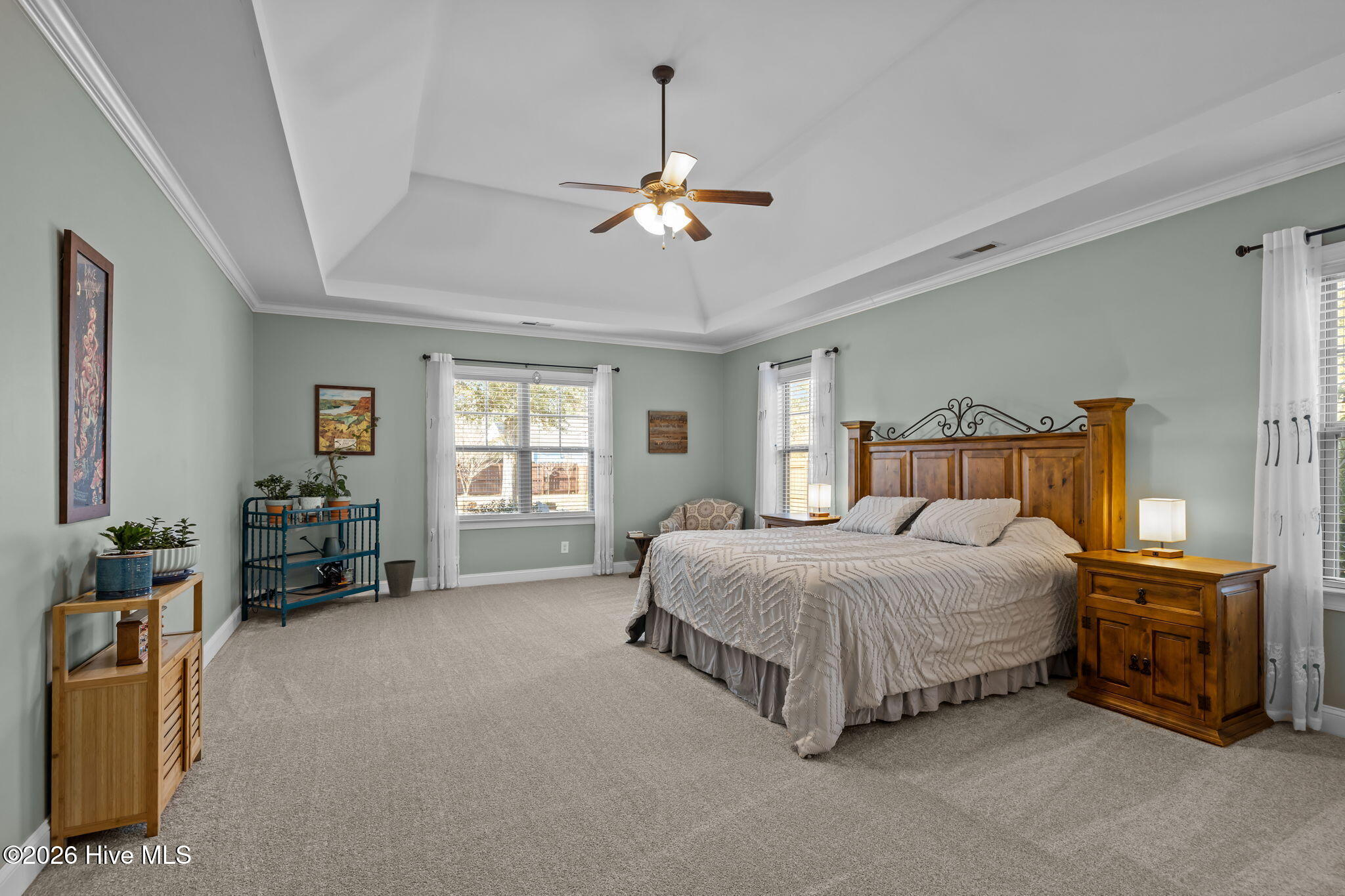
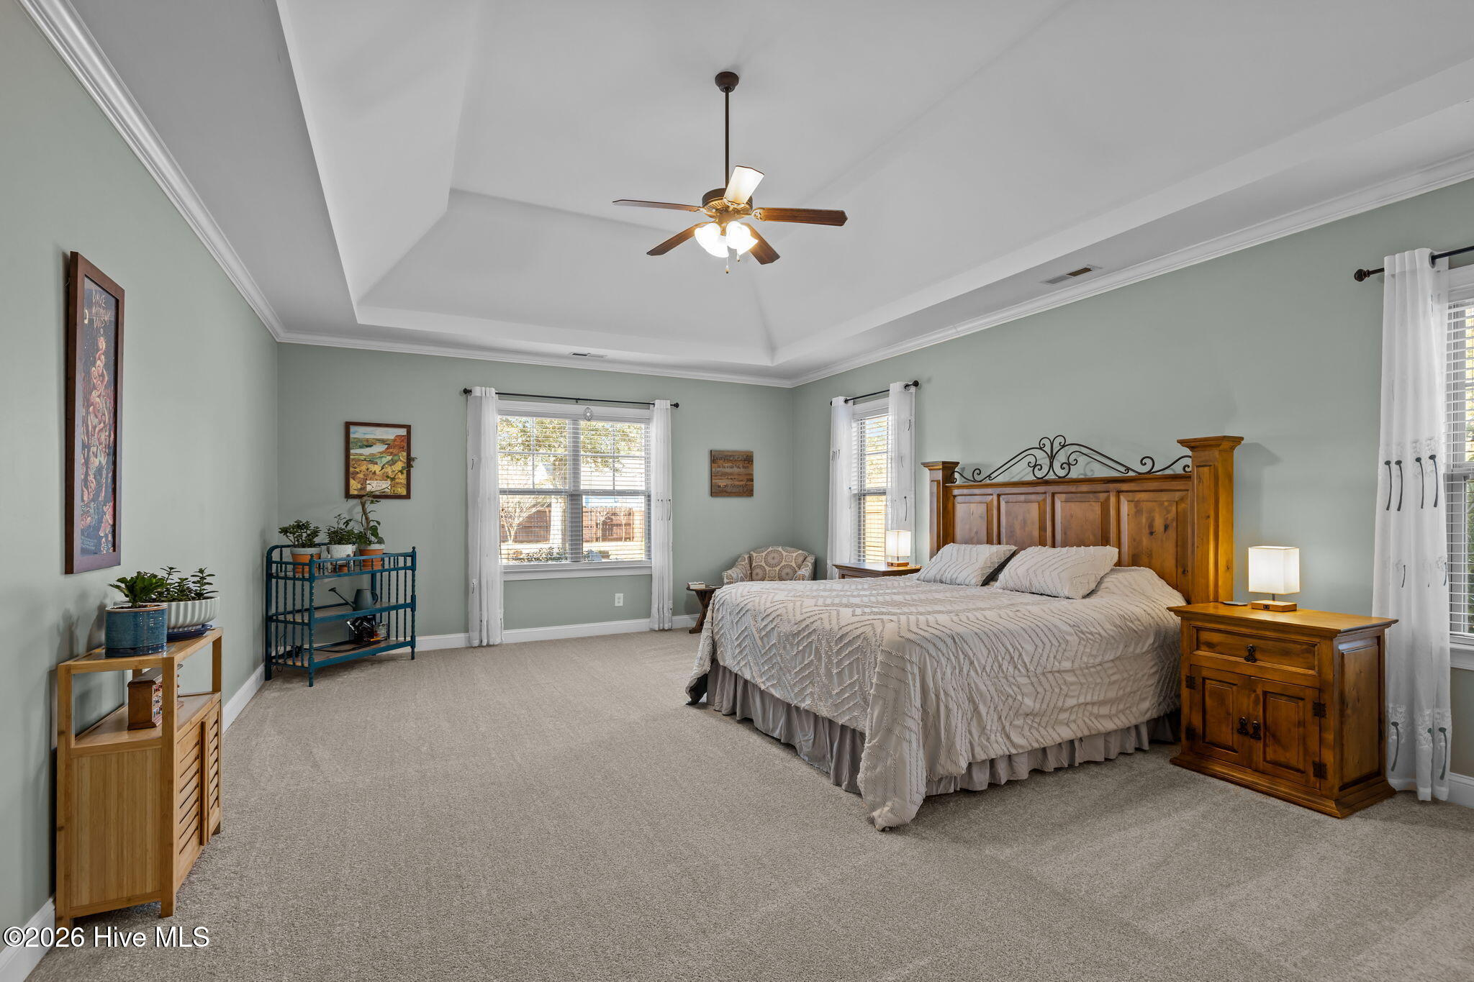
- waste basket [383,559,416,598]
